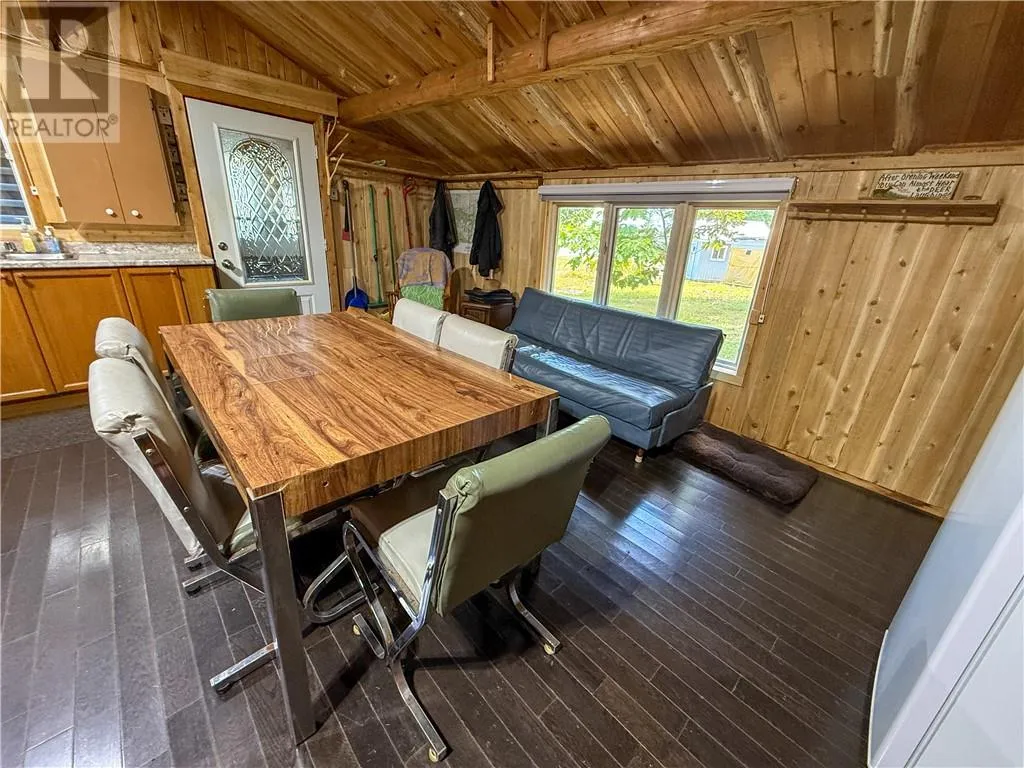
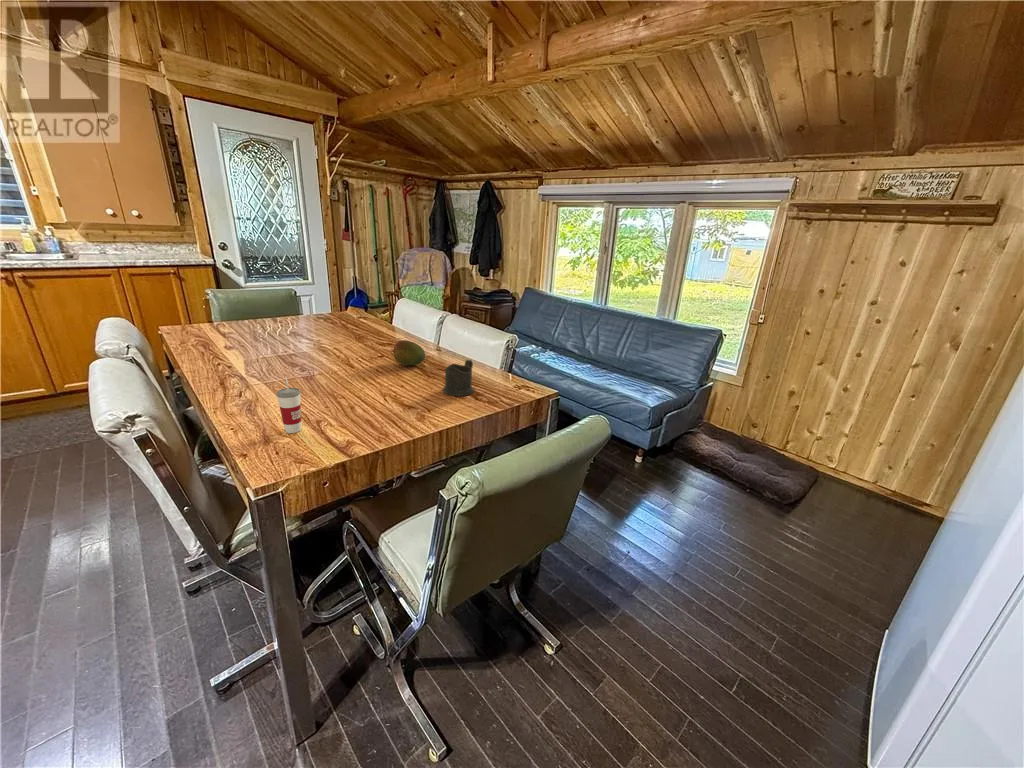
+ cup [442,359,475,397]
+ fruit [392,339,426,366]
+ cup [275,376,303,434]
